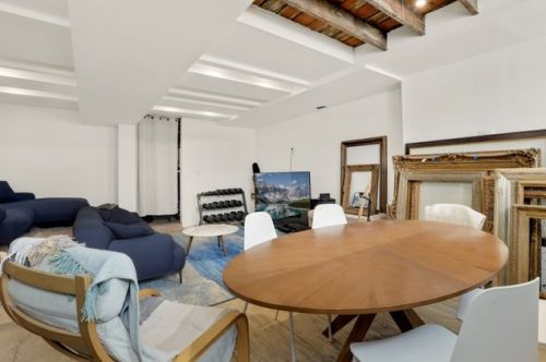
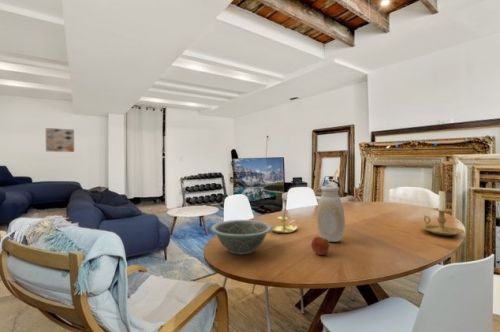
+ candle holder [271,201,298,234]
+ candle holder [419,188,465,237]
+ wall art [45,127,75,153]
+ apple [311,236,331,256]
+ decorative bowl [210,219,272,255]
+ vase [316,185,346,243]
